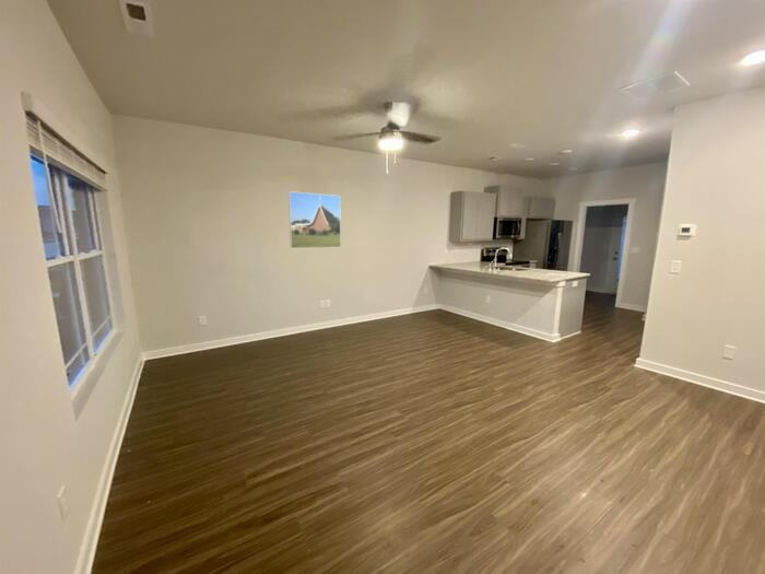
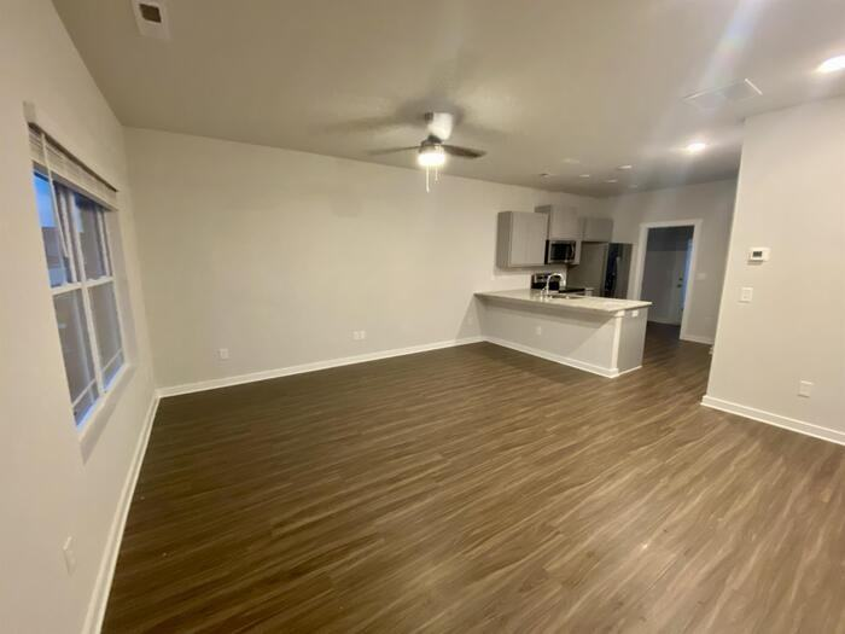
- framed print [287,190,342,249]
